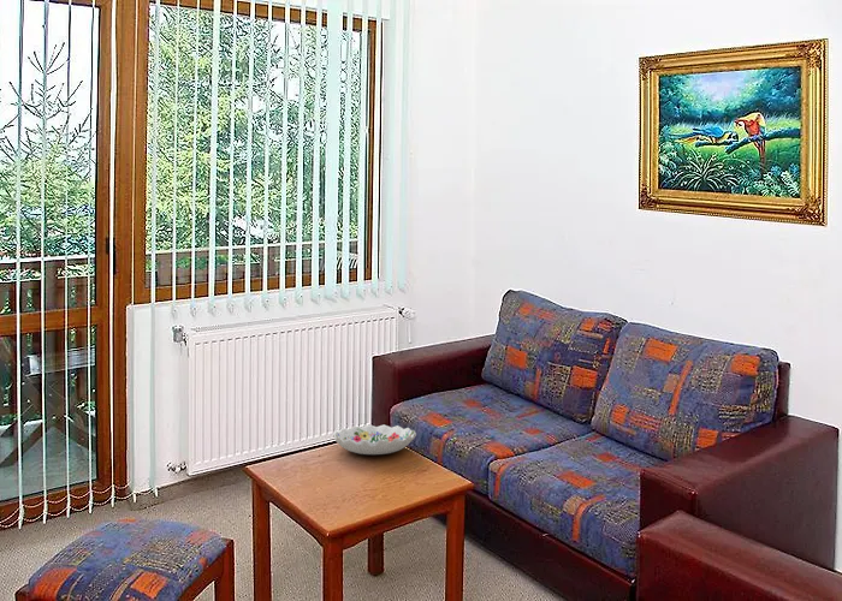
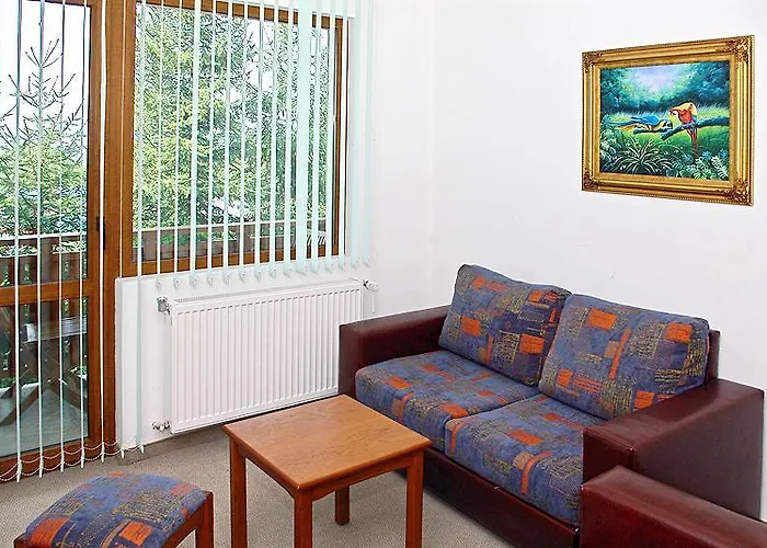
- decorative bowl [332,423,417,456]
